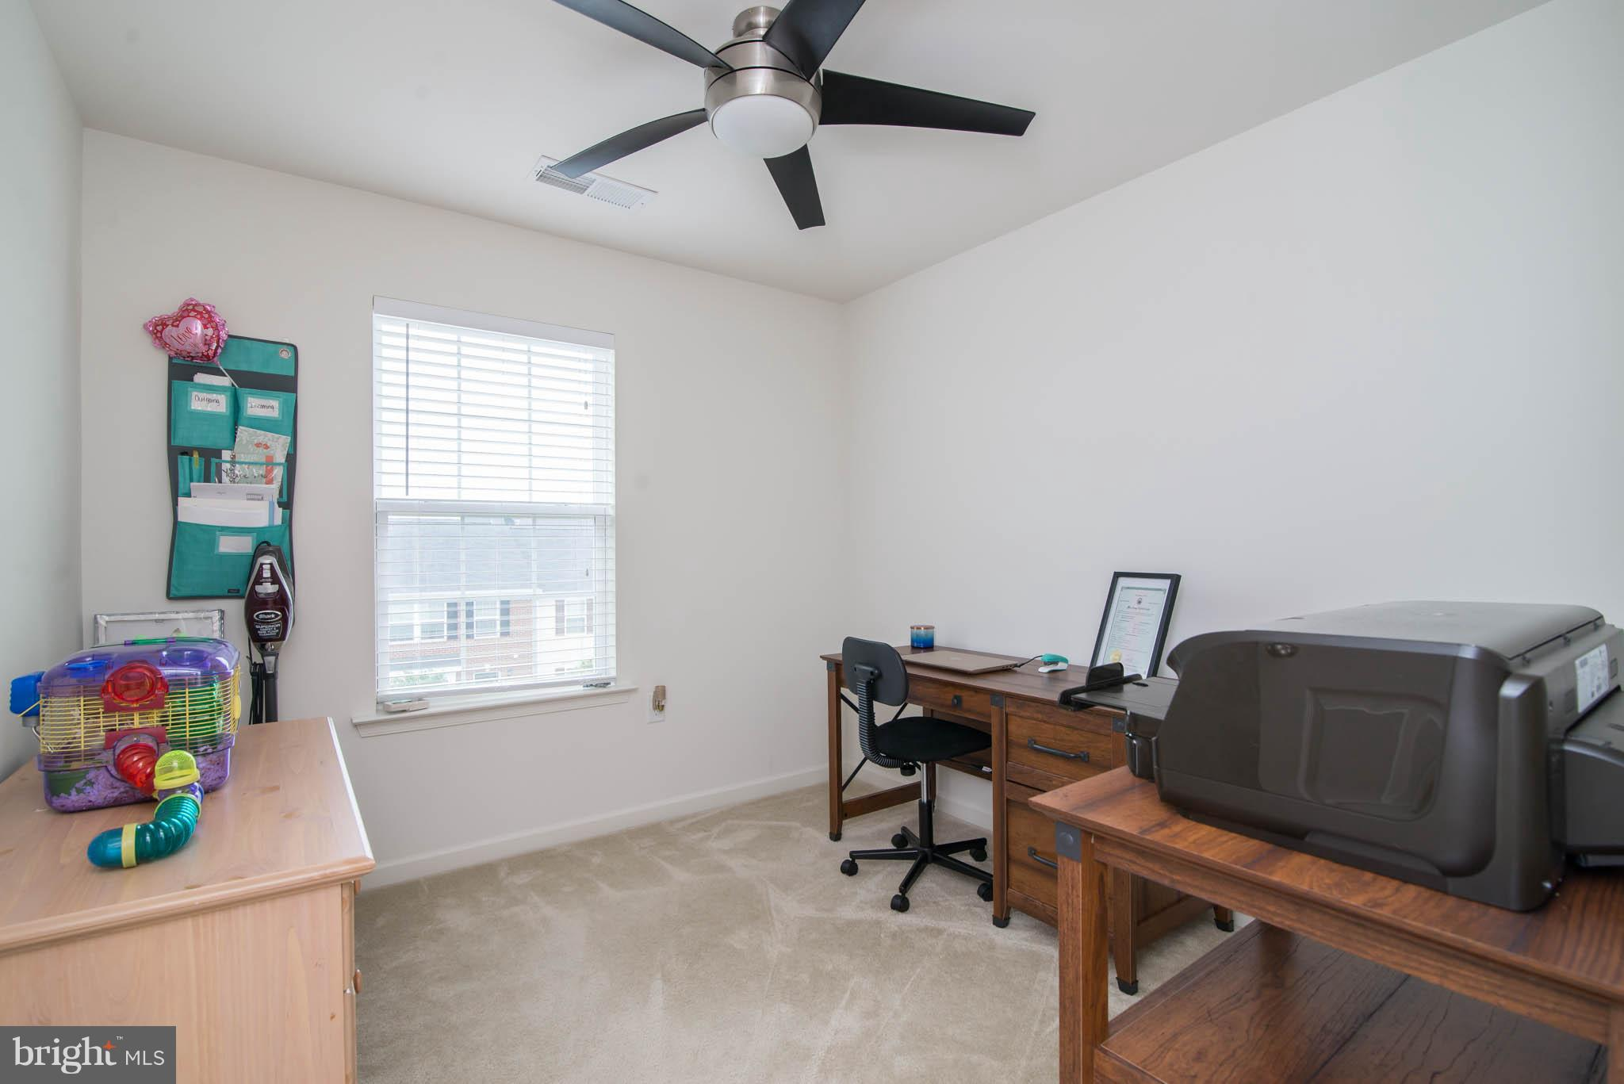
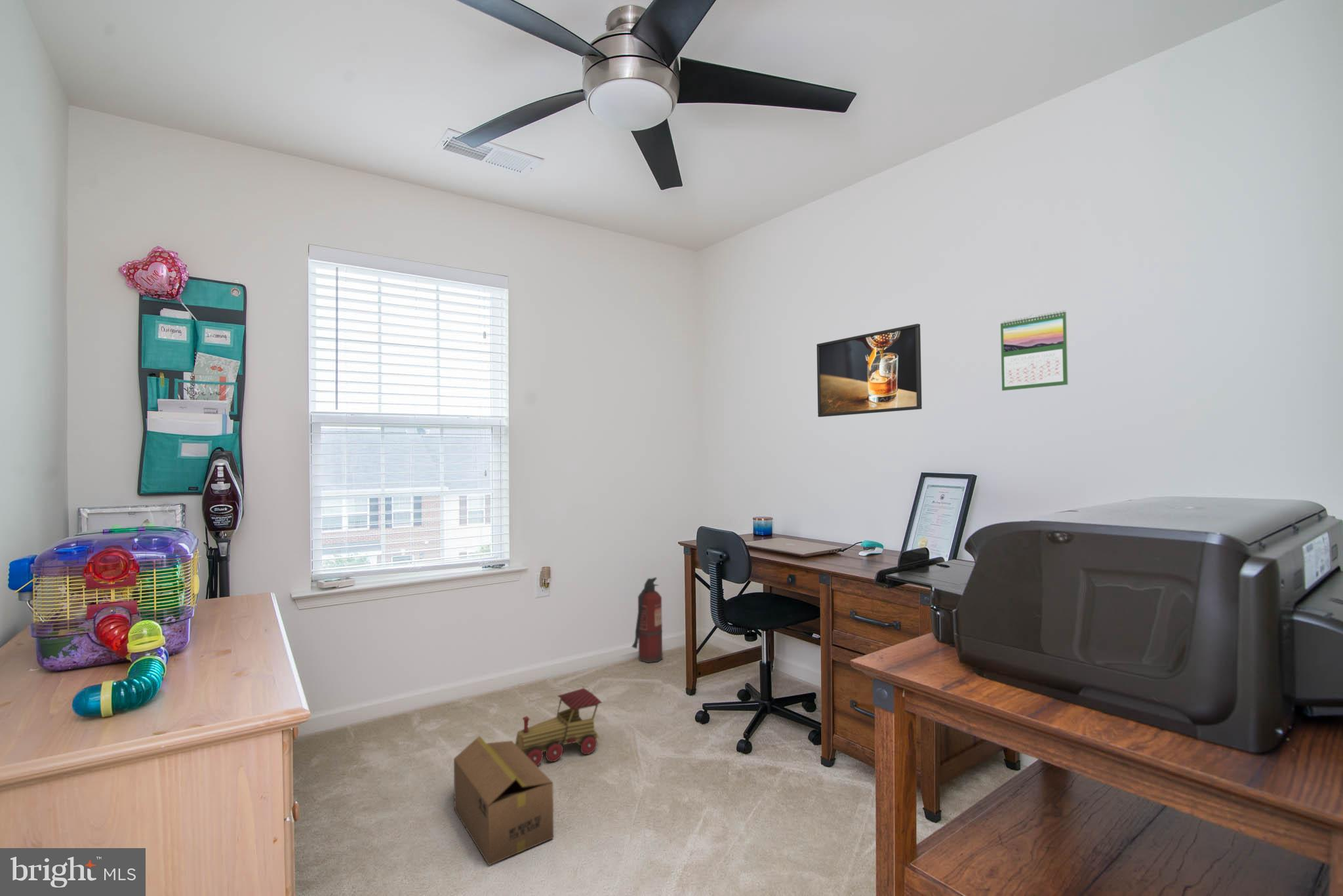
+ cardboard box [453,735,554,866]
+ calendar [1000,309,1069,391]
+ fire extinguisher [631,576,664,663]
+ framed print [816,323,923,418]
+ toy train [515,688,603,767]
